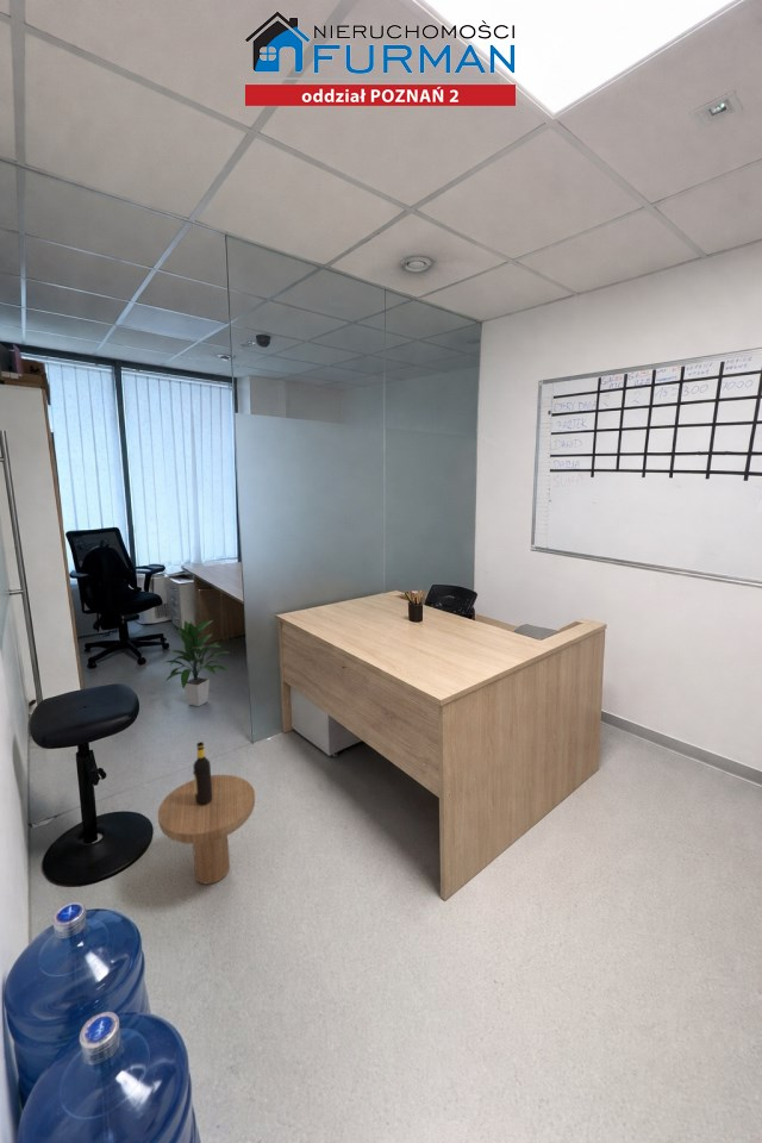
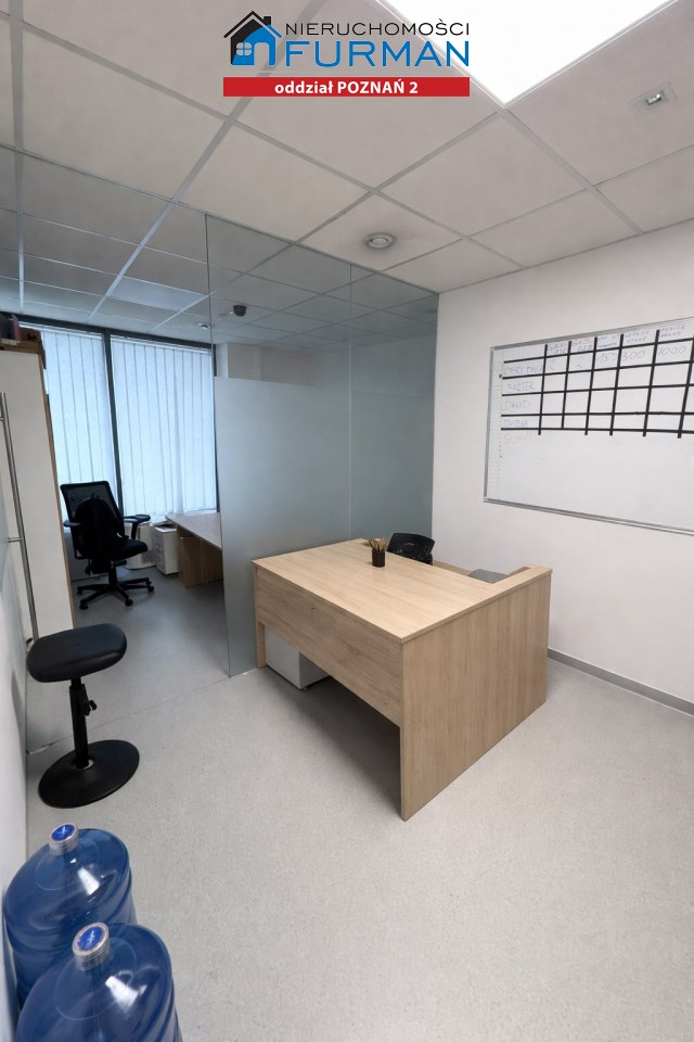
- indoor plant [161,619,230,707]
- side table [157,741,256,886]
